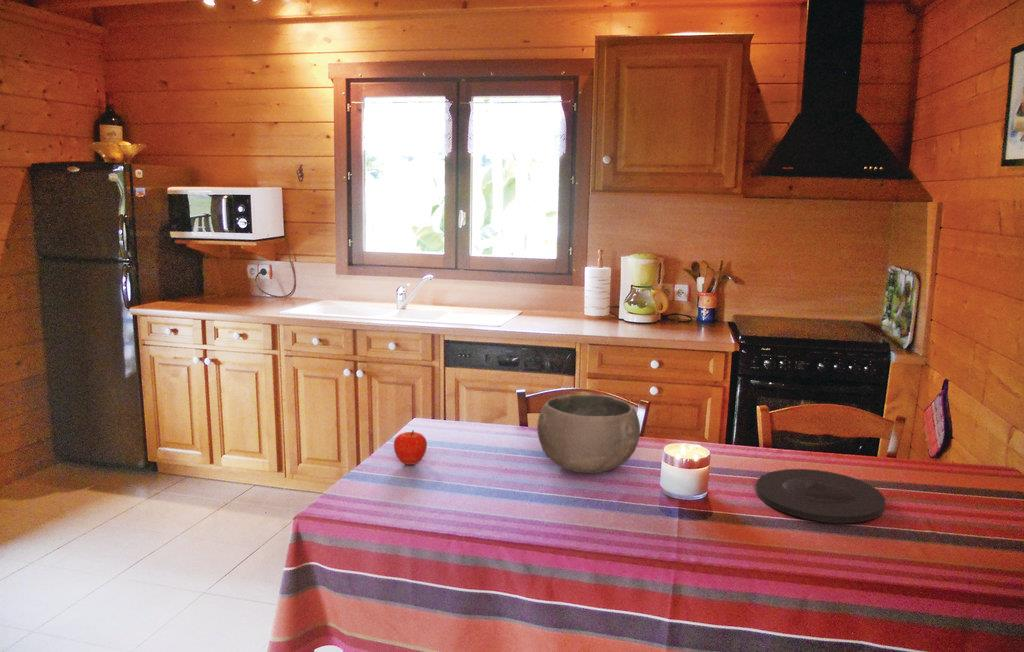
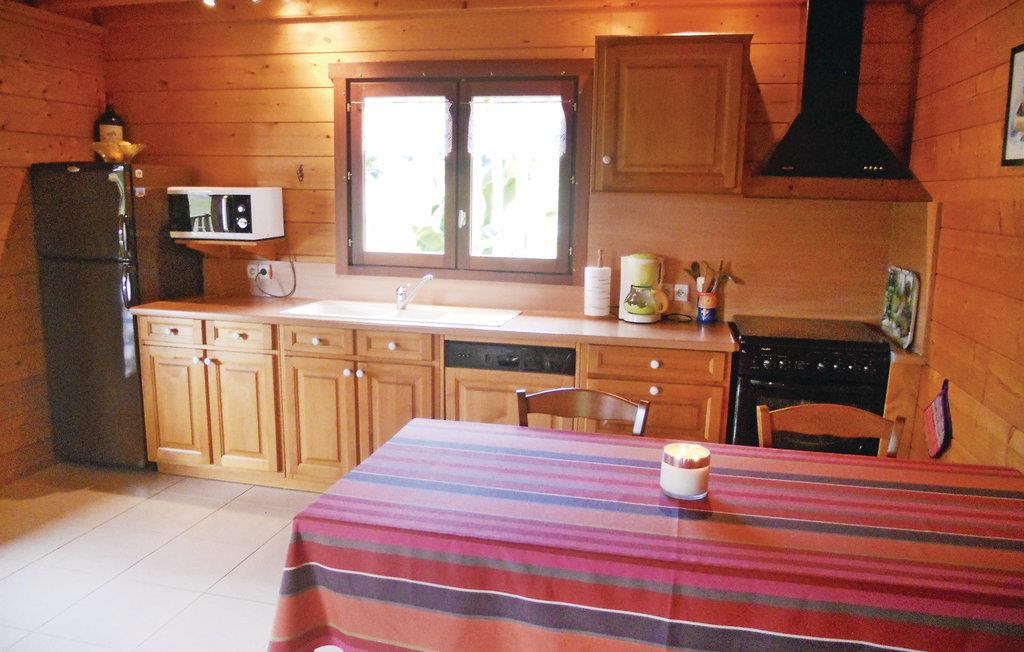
- bowl [536,394,641,474]
- fruit [393,429,428,466]
- plate [755,468,886,524]
